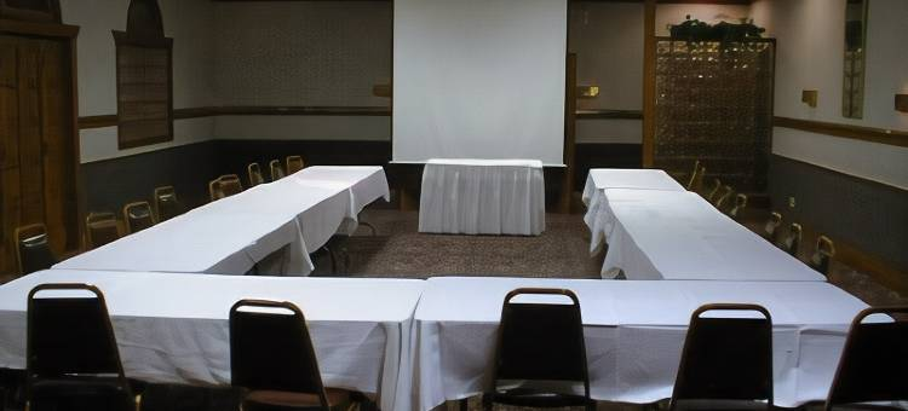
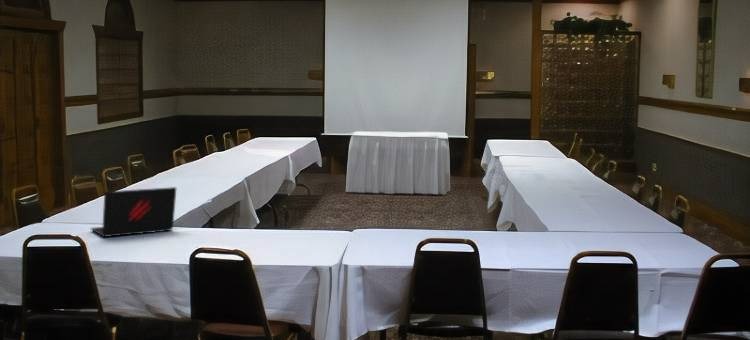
+ laptop [89,186,177,238]
